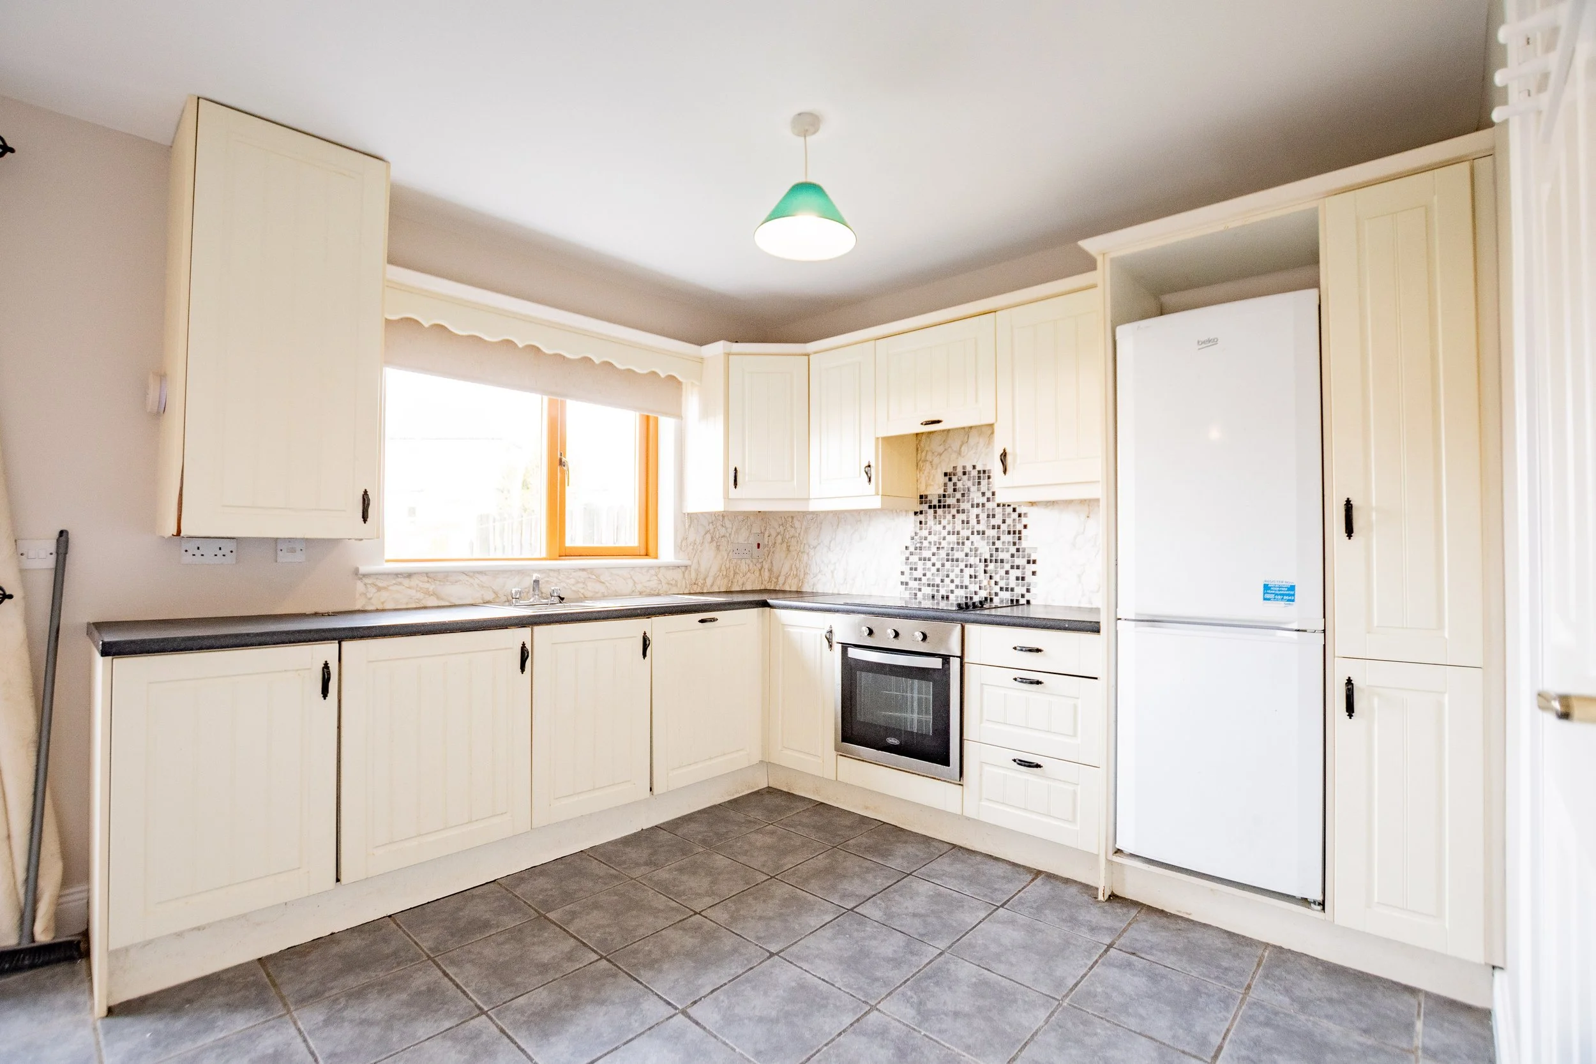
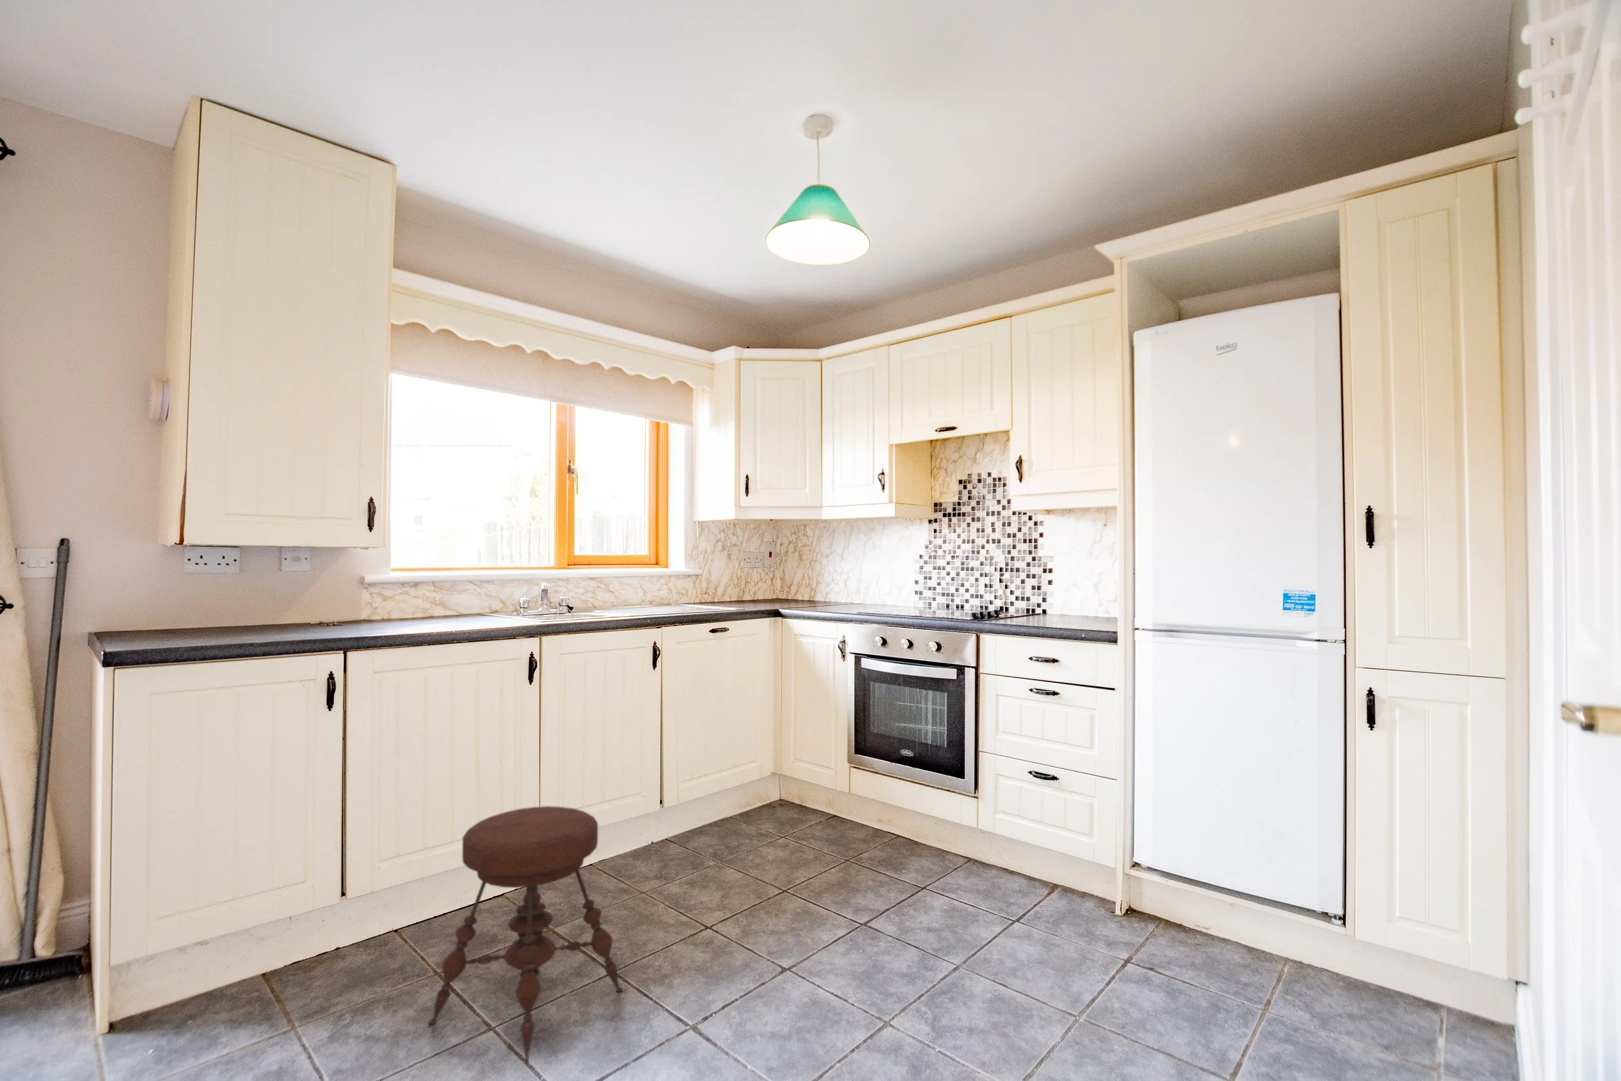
+ stool [428,806,624,1064]
